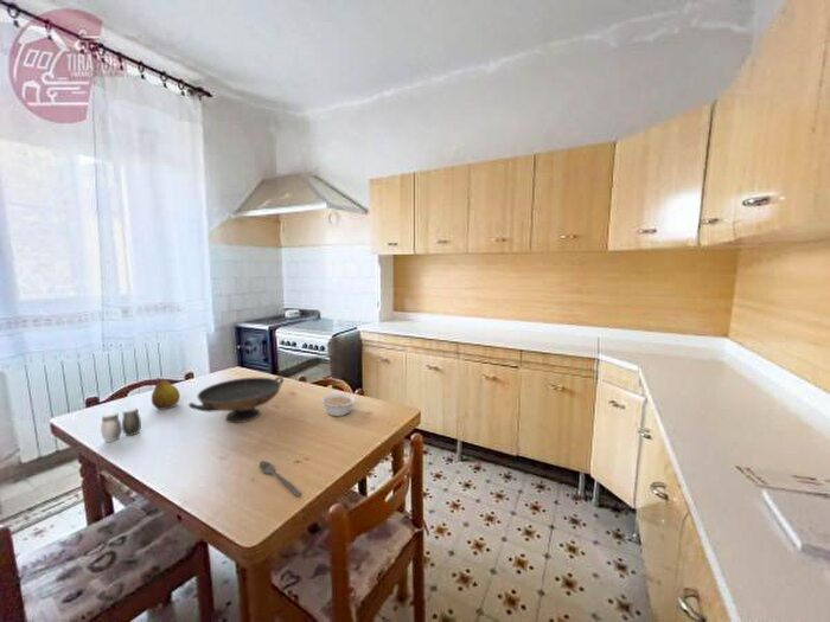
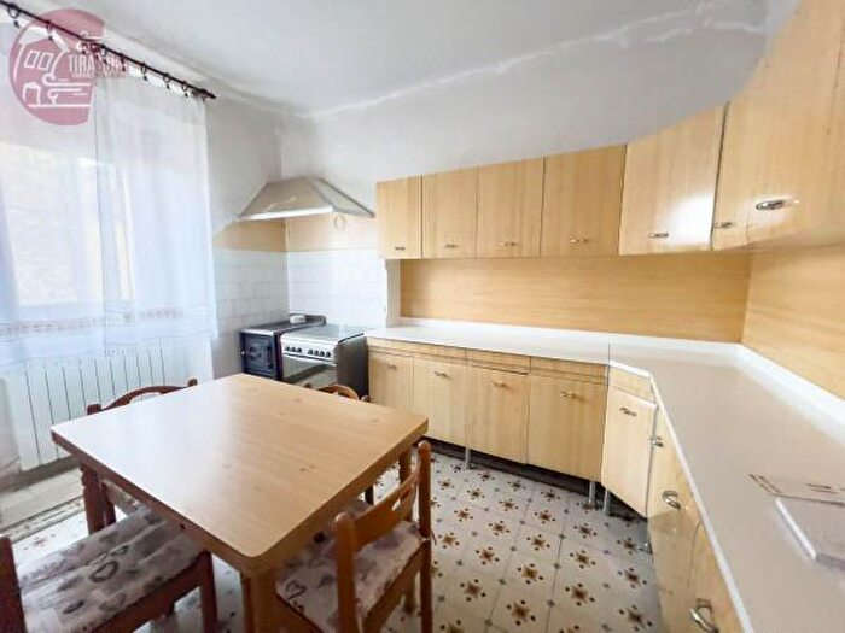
- decorative bowl [187,374,285,424]
- spoon [258,460,302,498]
- fruit [151,376,181,410]
- legume [320,392,357,417]
- salt and pepper shaker [100,406,142,443]
